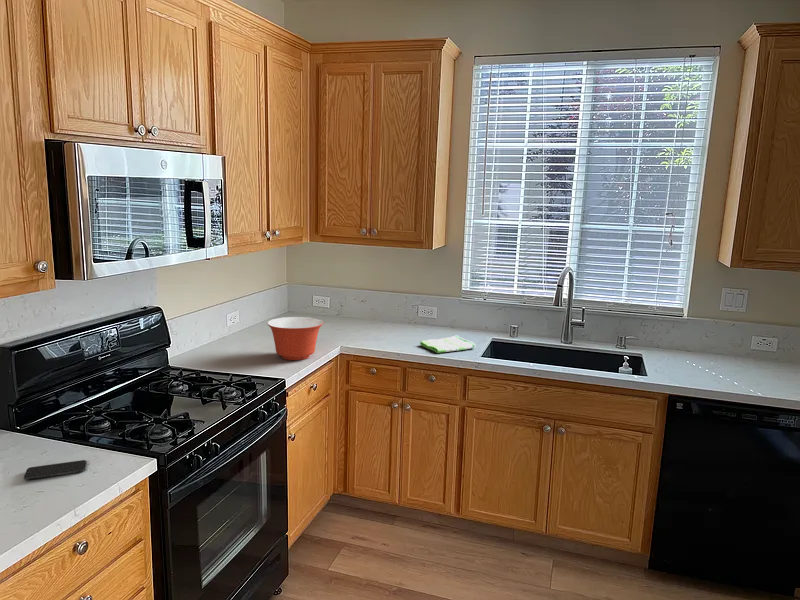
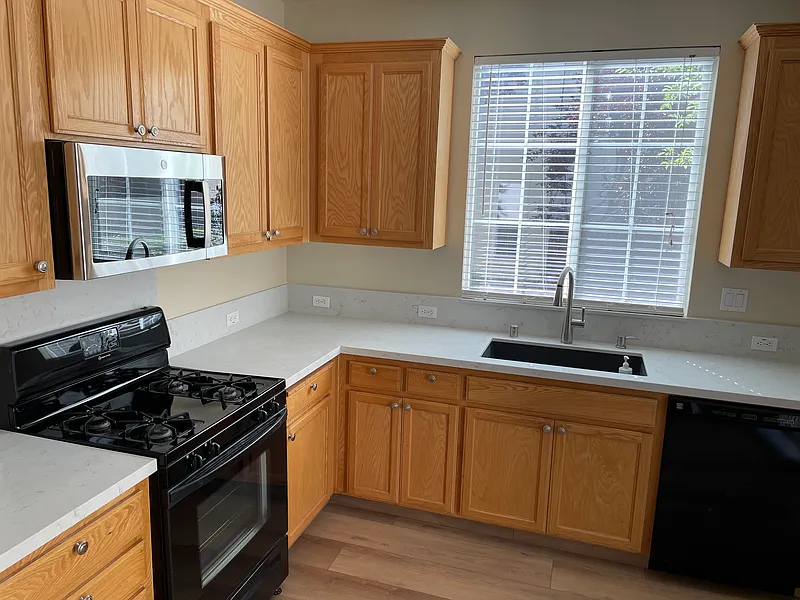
- dish towel [419,334,477,354]
- mixing bowl [266,316,324,361]
- smartphone [23,459,88,481]
